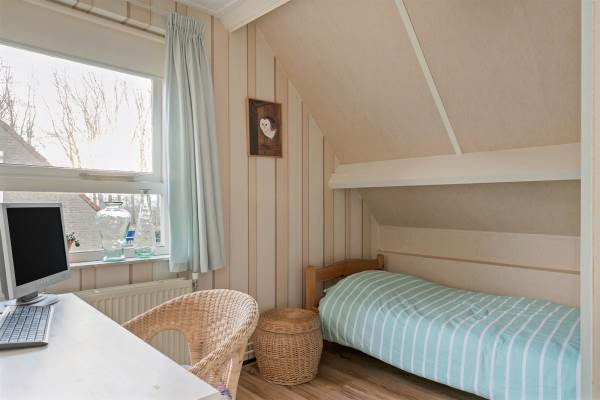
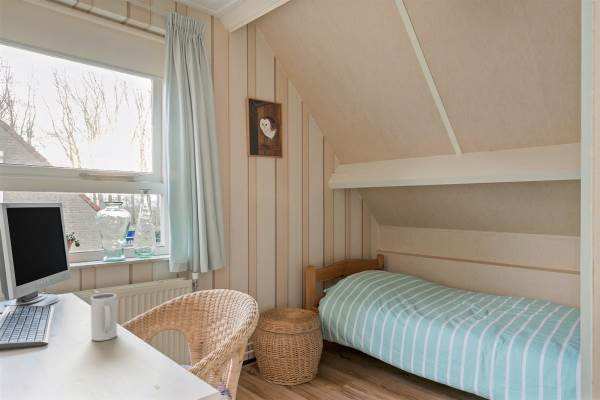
+ mug [90,293,118,342]
